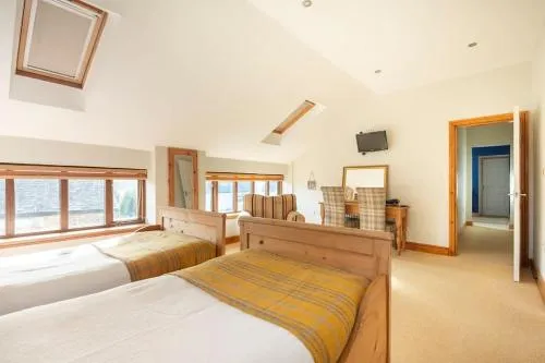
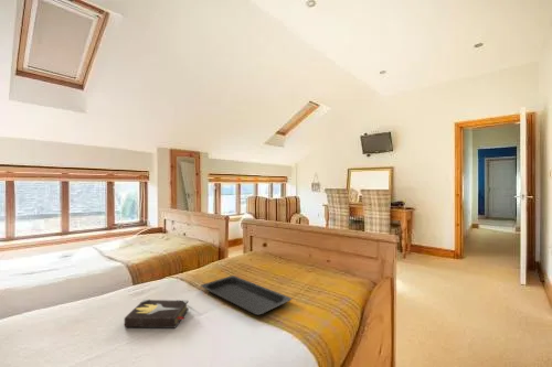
+ serving tray [200,274,293,316]
+ hardback book [124,299,190,330]
